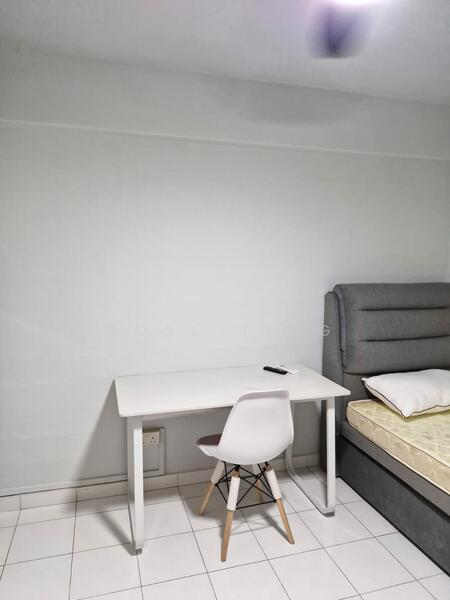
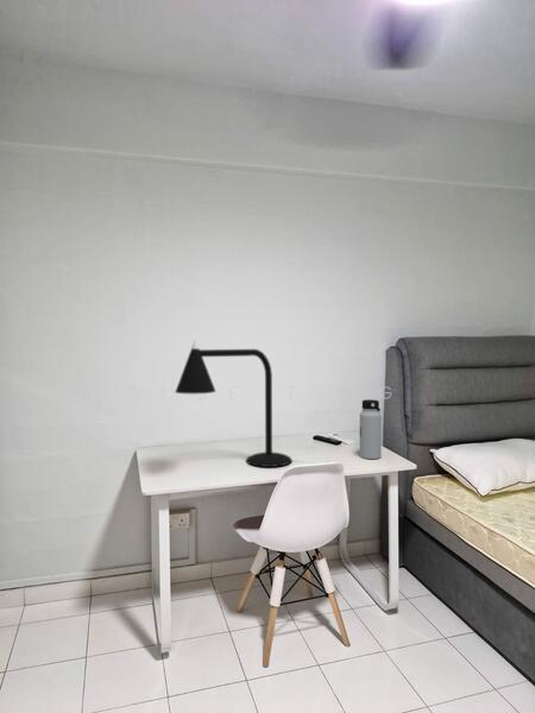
+ desk lamp [175,339,294,468]
+ water bottle [359,398,383,460]
